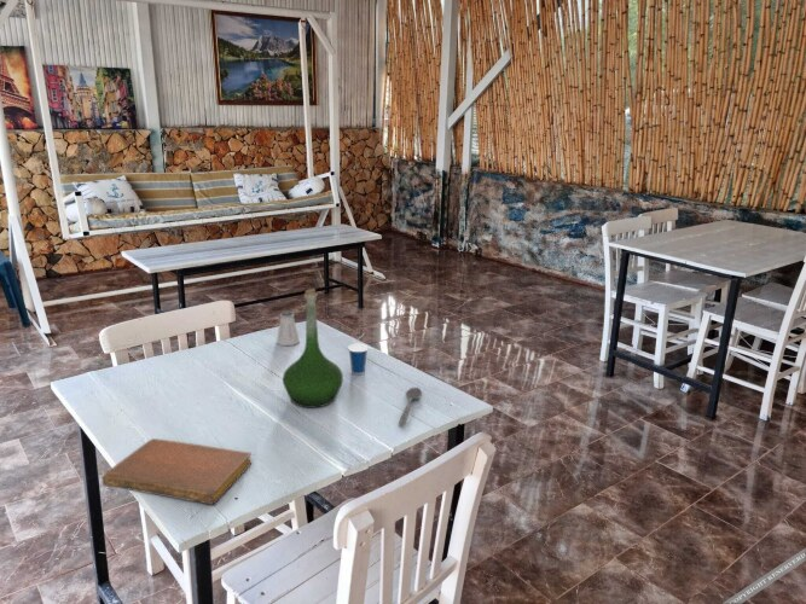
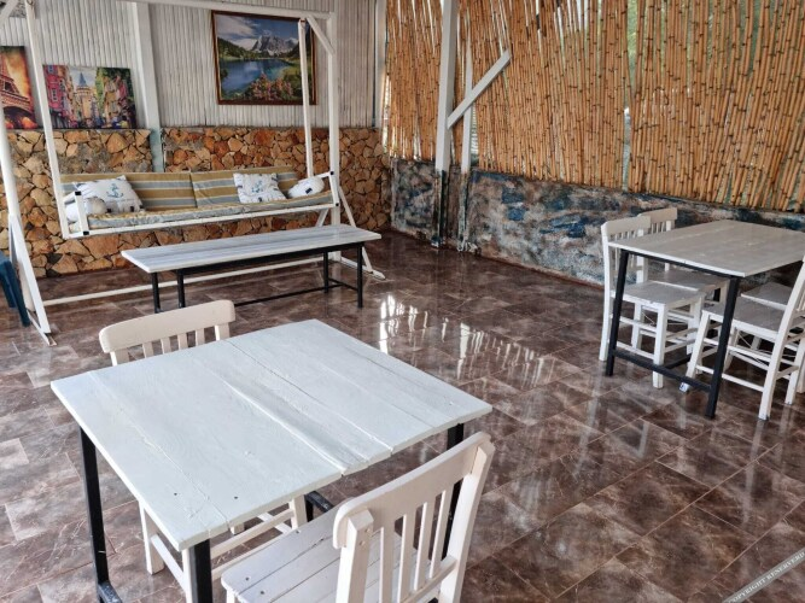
- notebook [100,437,253,506]
- soupspoon [398,387,423,428]
- cup [347,332,370,376]
- vase [282,288,344,410]
- saltshaker [276,309,301,347]
